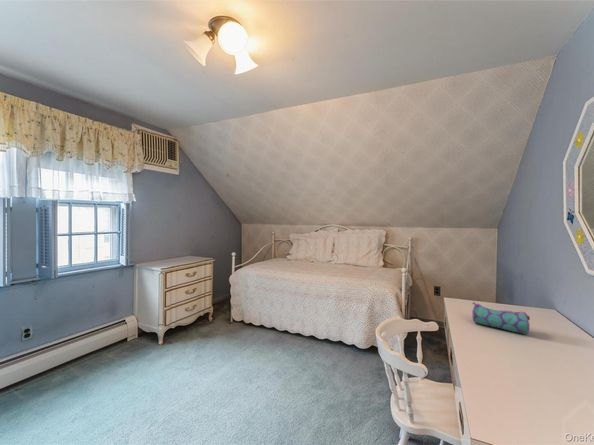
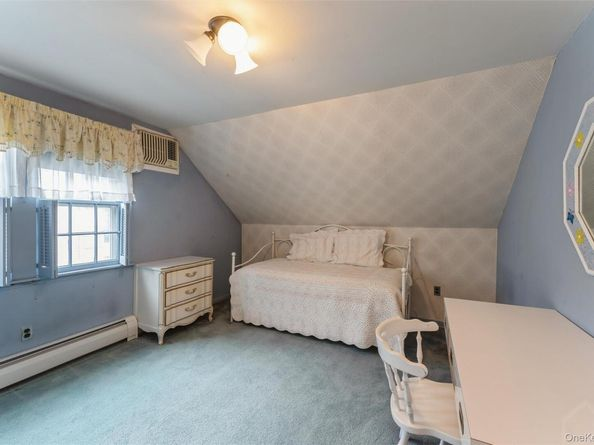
- pencil case [471,301,531,335]
